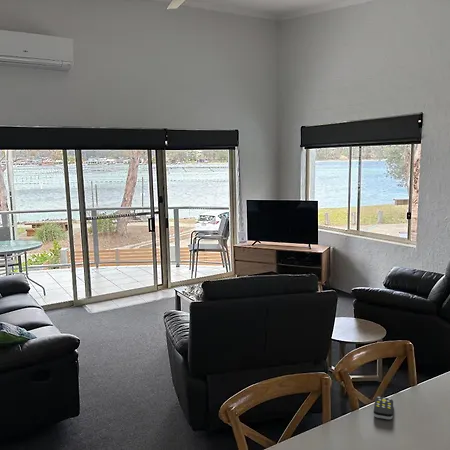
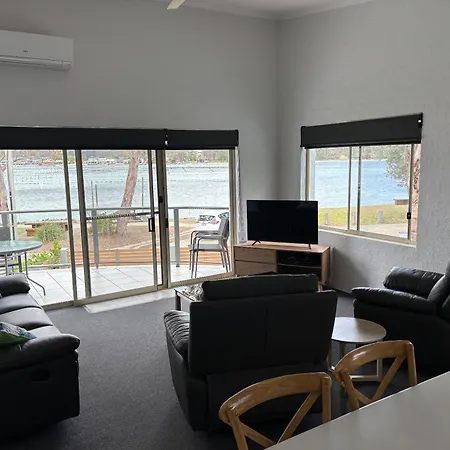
- remote control [372,396,394,420]
